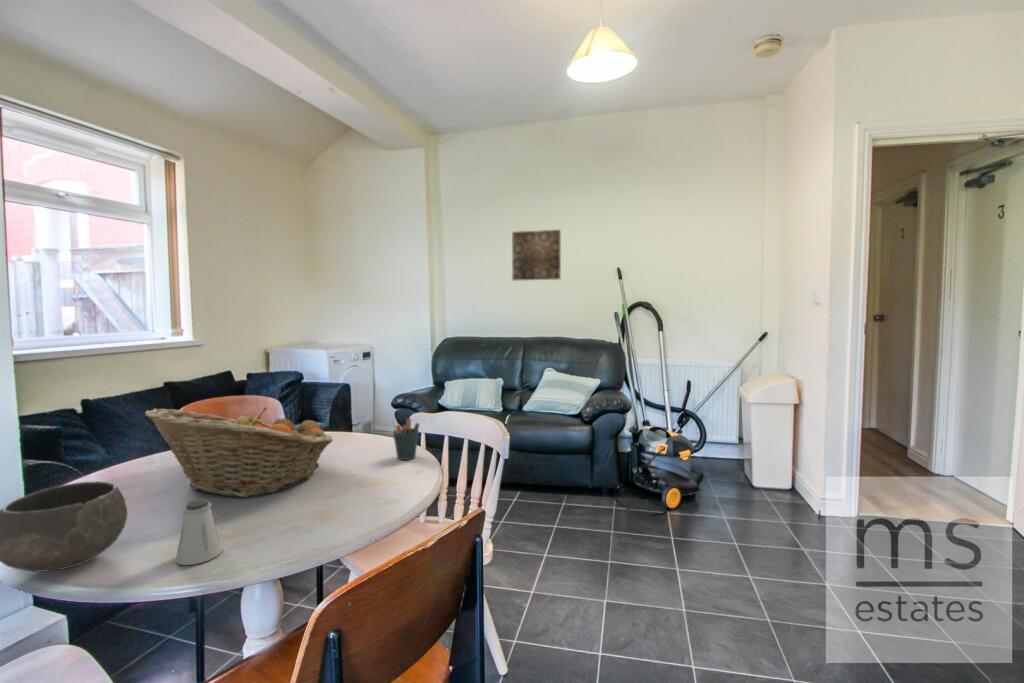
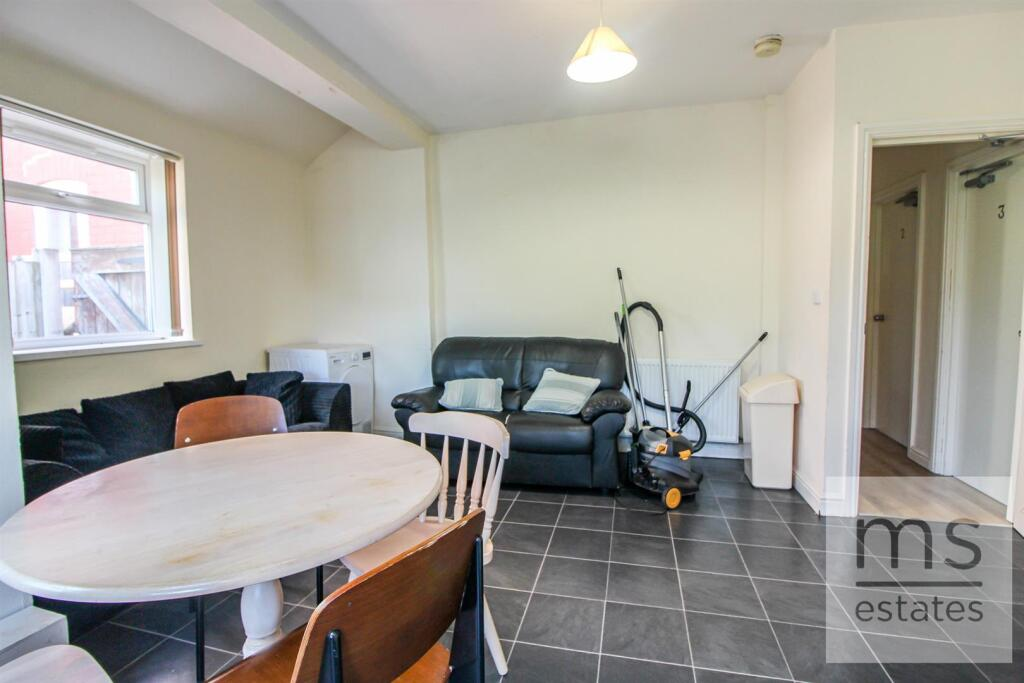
- bowl [0,480,128,573]
- fruit basket [144,407,334,498]
- saltshaker [175,498,223,566]
- pen holder [390,416,421,461]
- wall art [511,229,562,282]
